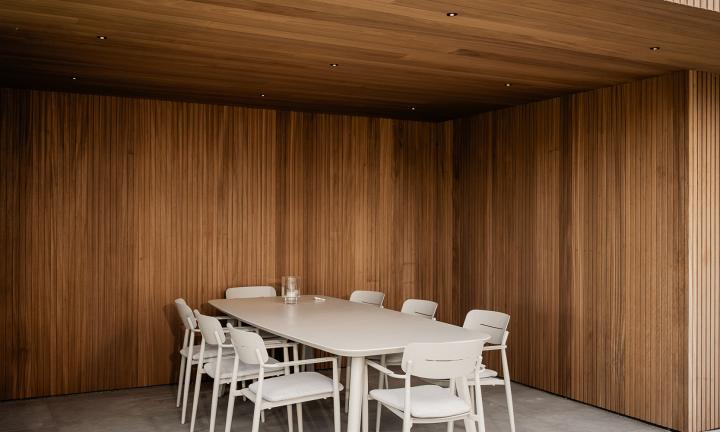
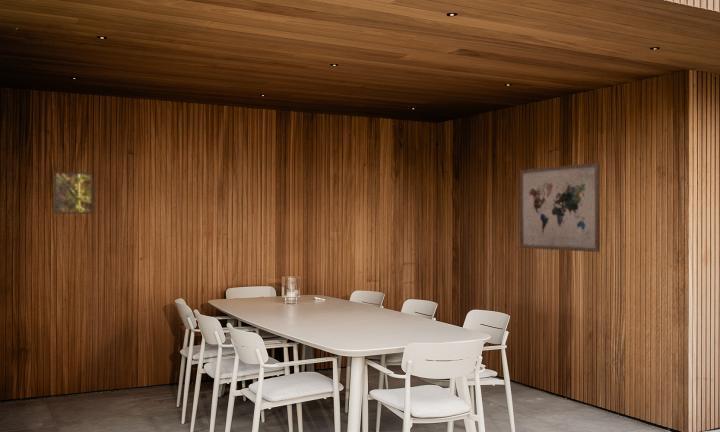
+ wall art [519,162,601,253]
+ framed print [53,171,94,215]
